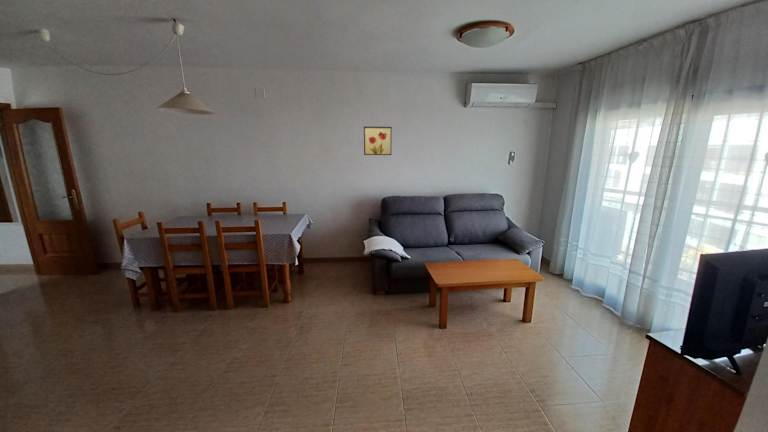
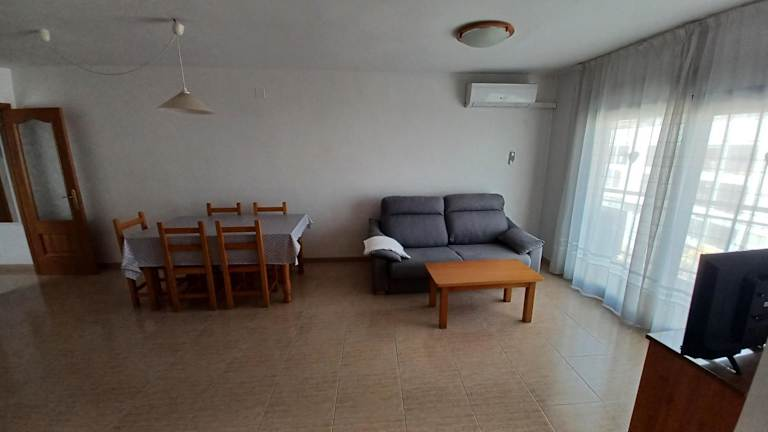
- wall art [363,125,393,156]
